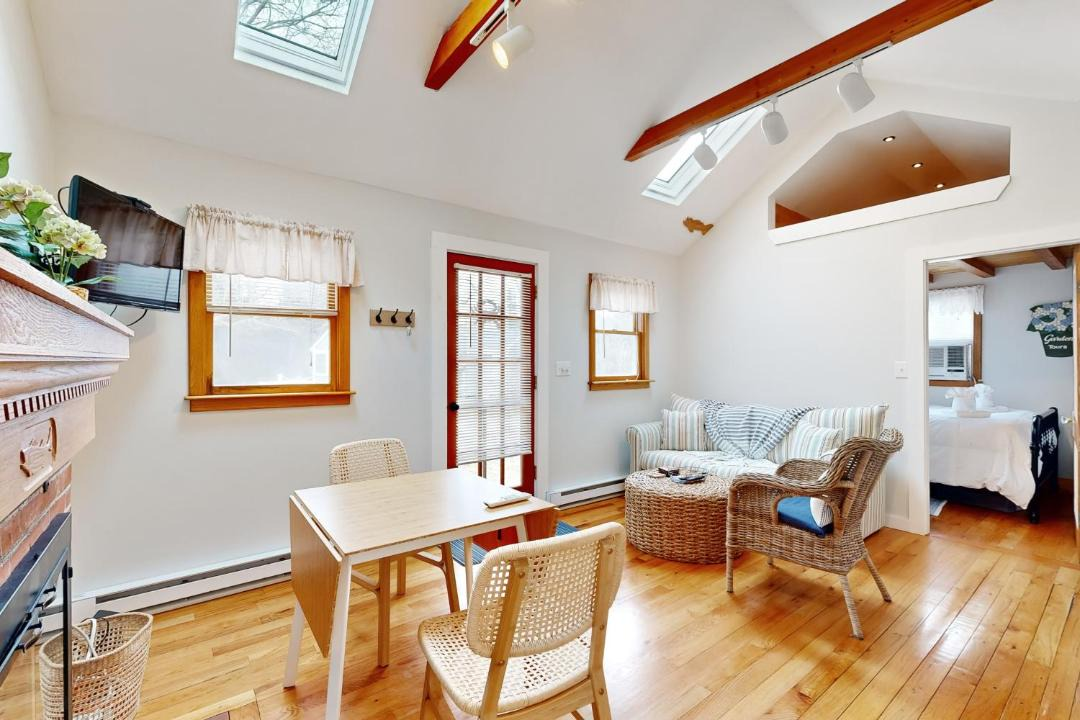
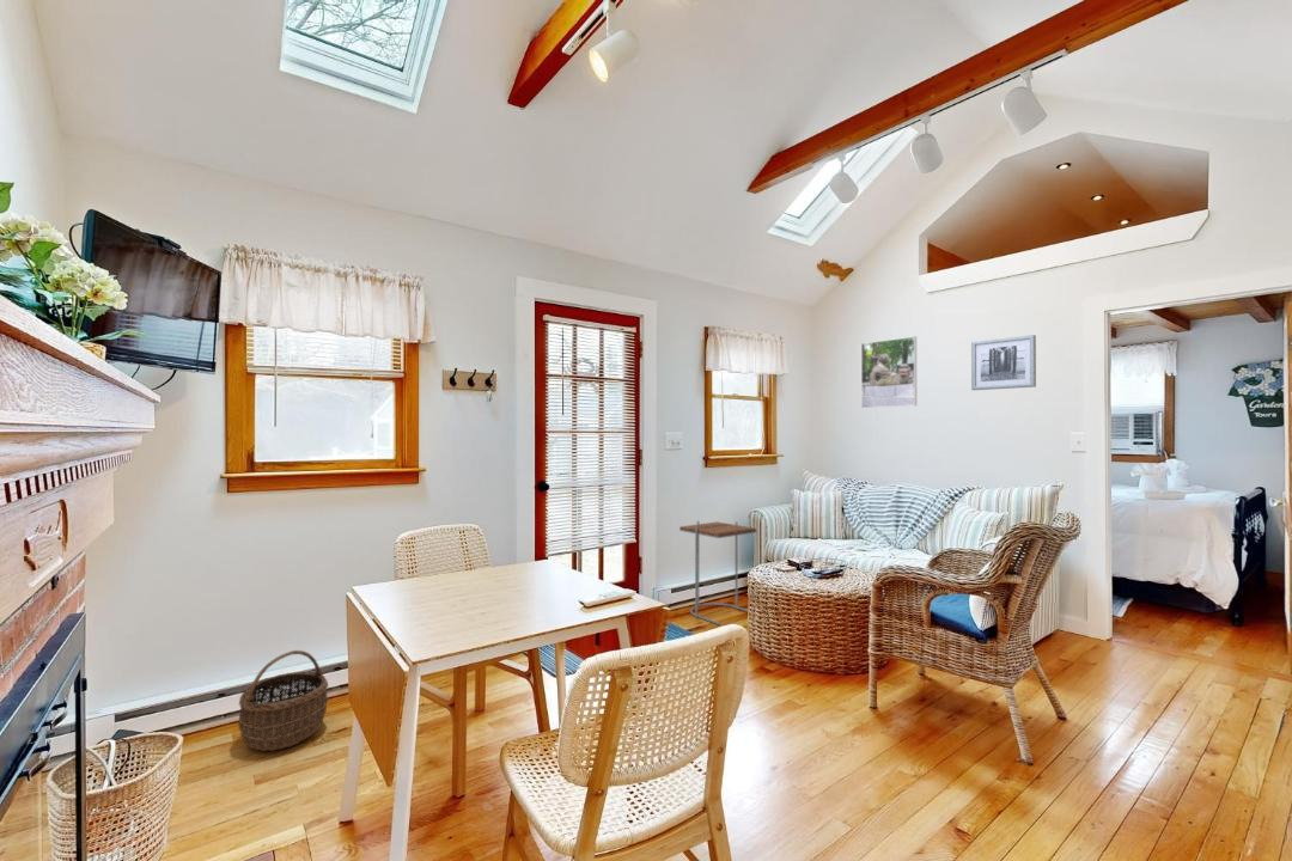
+ side table [678,520,757,625]
+ wicker basket [238,649,329,752]
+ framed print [860,335,918,409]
+ wall art [970,334,1037,391]
